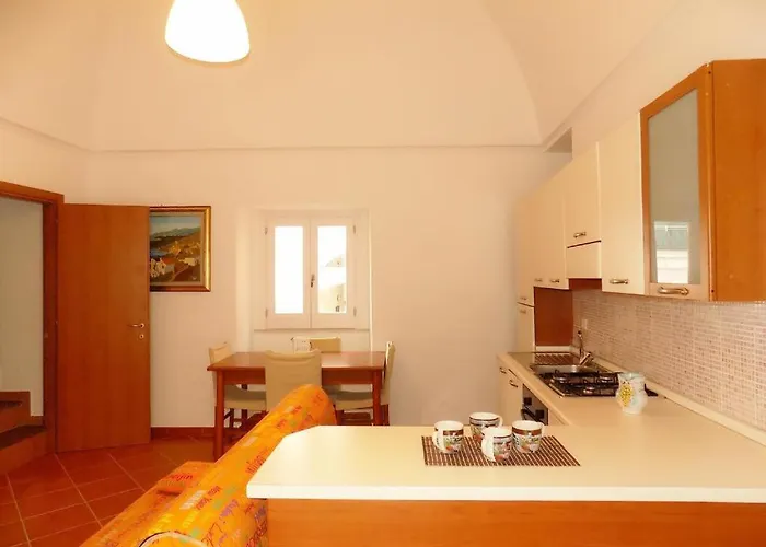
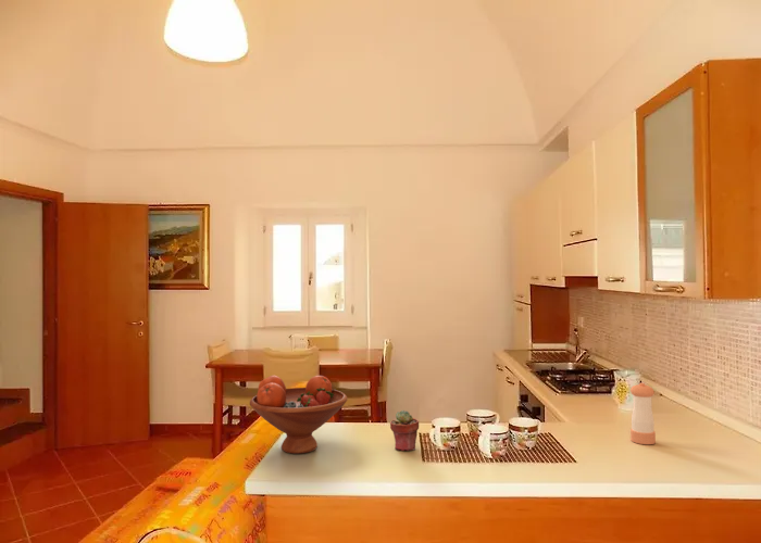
+ fruit bowl [249,375,348,455]
+ pepper shaker [629,382,657,445]
+ potted succulent [389,409,420,452]
